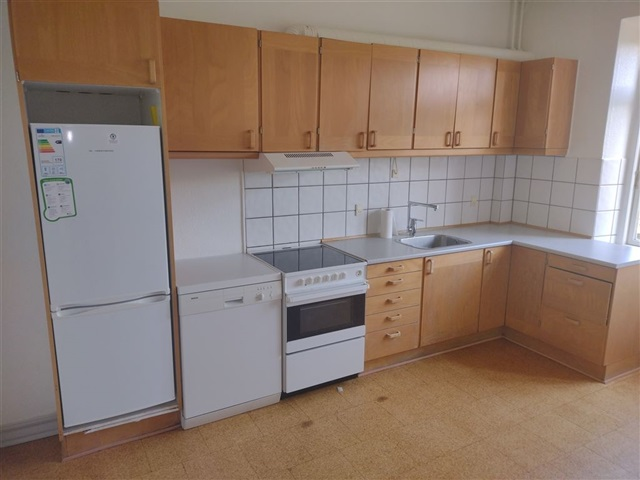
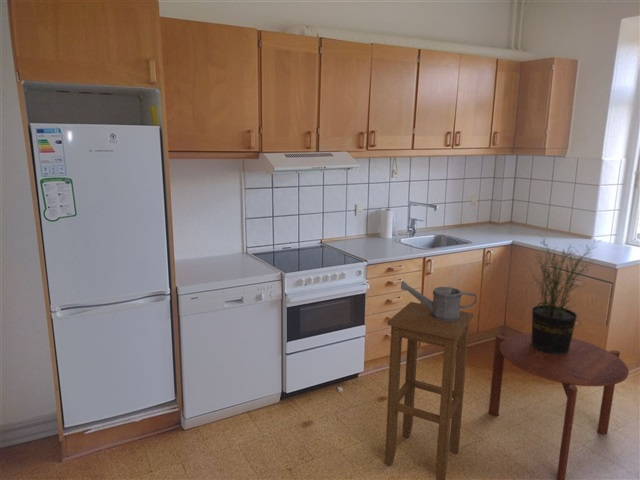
+ watering can [400,280,478,321]
+ stool [384,301,475,480]
+ side table [488,332,630,480]
+ potted plant [527,232,602,355]
